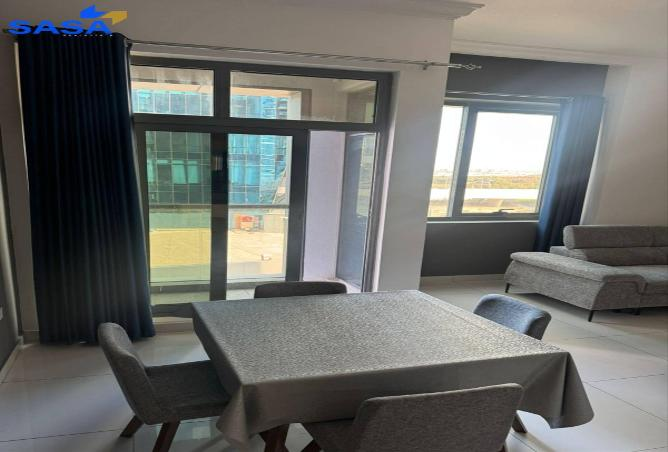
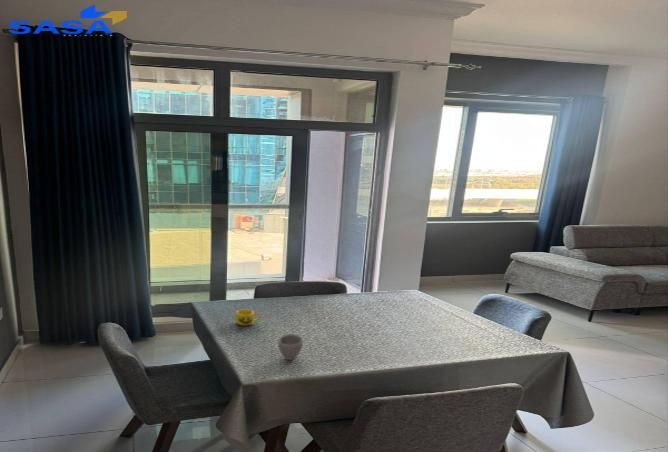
+ cup [277,332,304,361]
+ cup [234,308,261,327]
